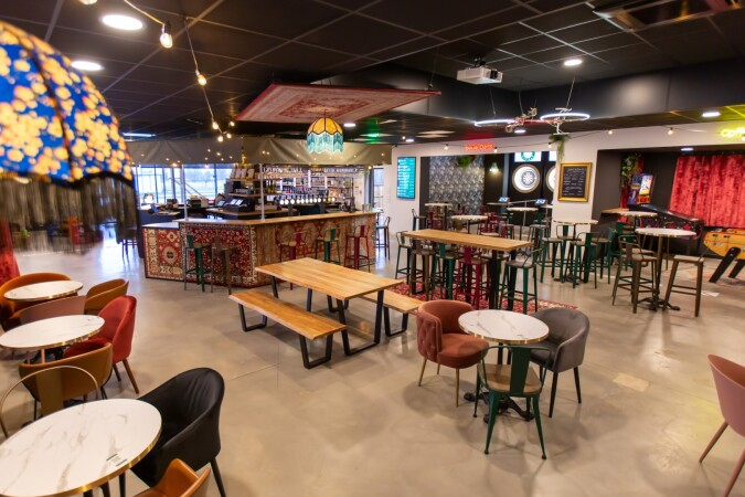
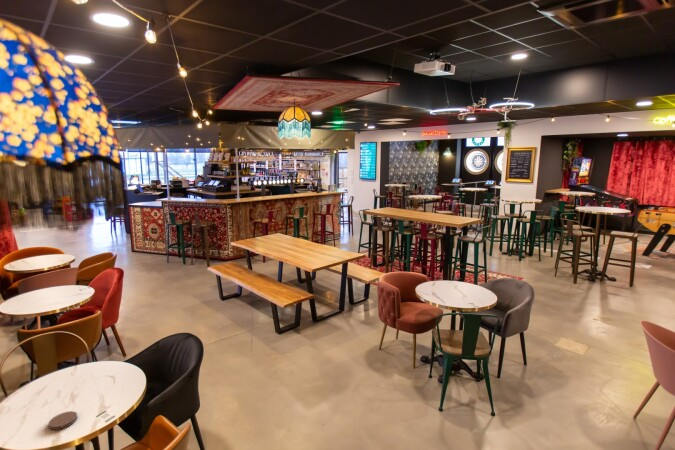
+ coaster [48,410,78,431]
